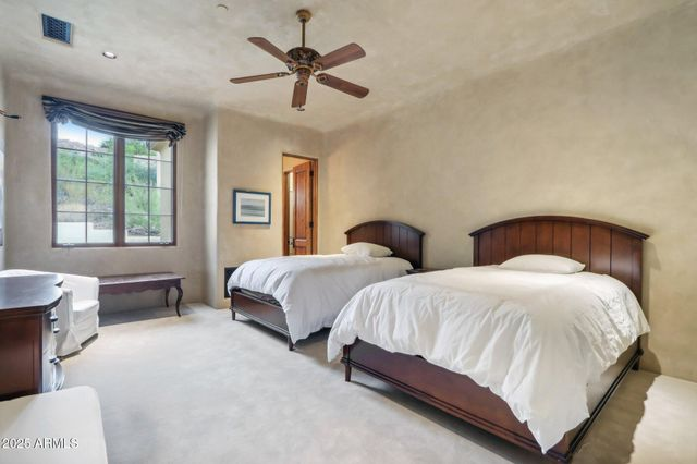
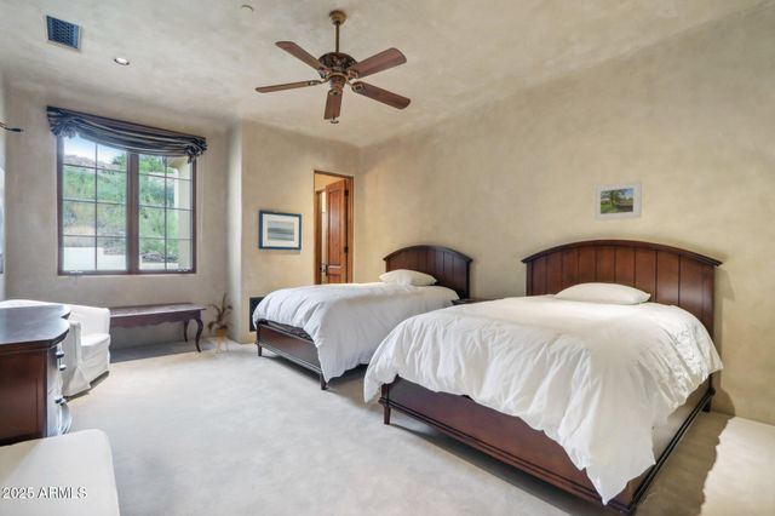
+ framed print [592,179,643,222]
+ house plant [201,292,235,354]
